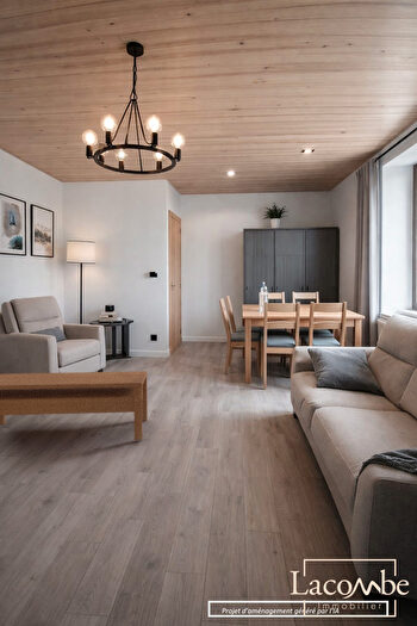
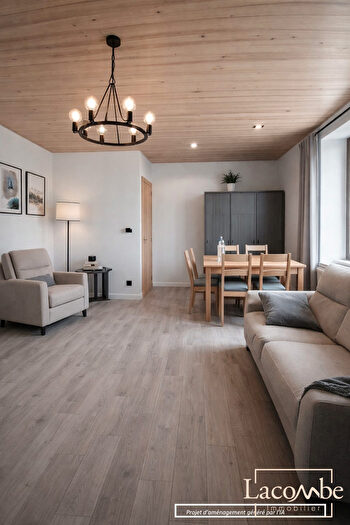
- coffee table [0,371,149,441]
